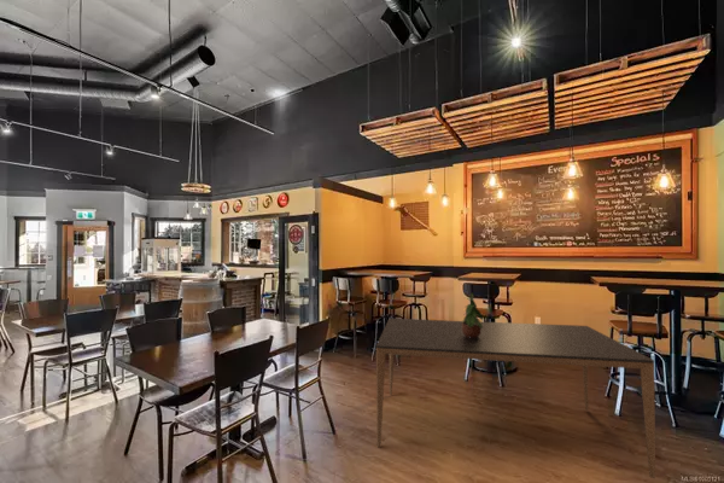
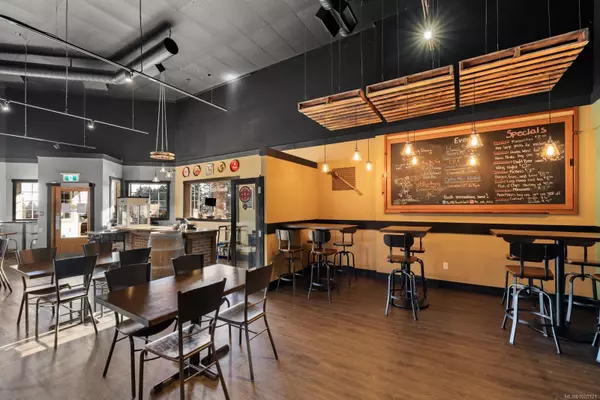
- potted plant [461,292,484,338]
- dining table [375,318,656,479]
